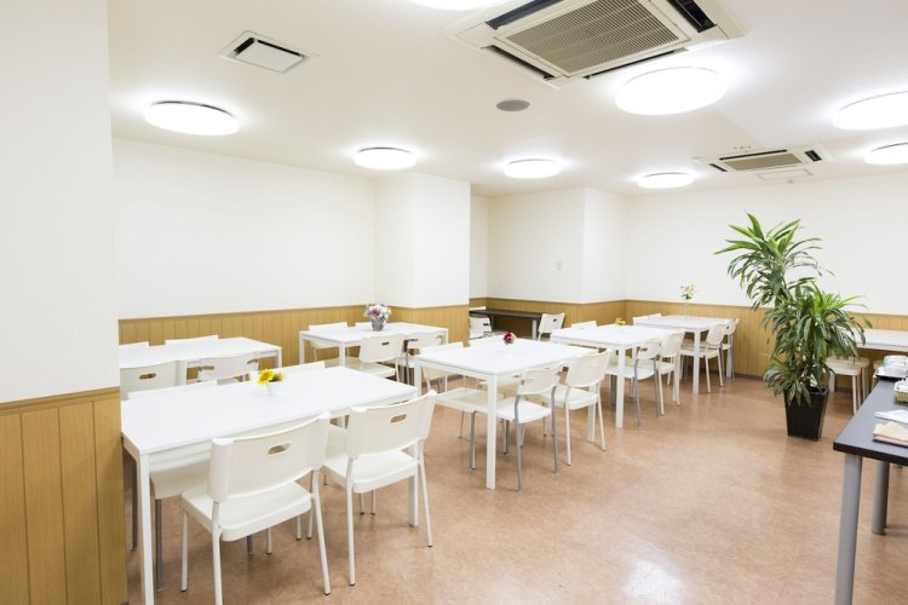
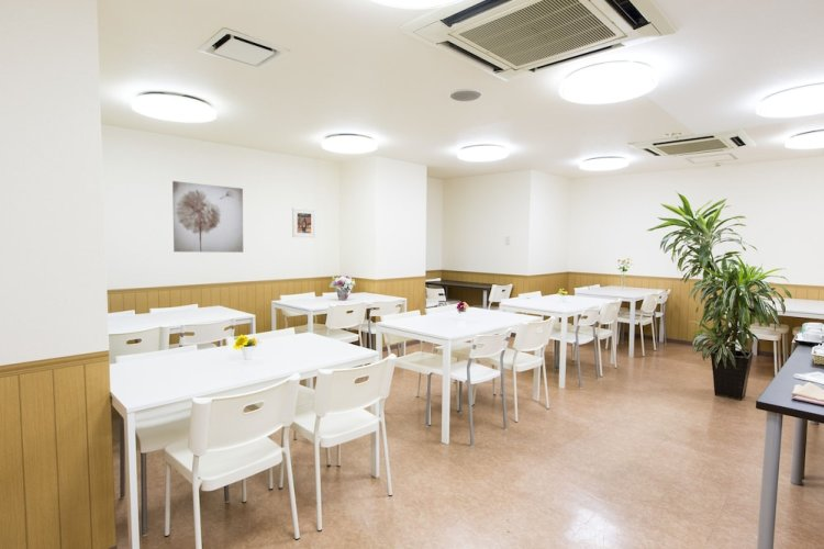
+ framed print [291,206,316,239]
+ wall art [171,180,244,254]
